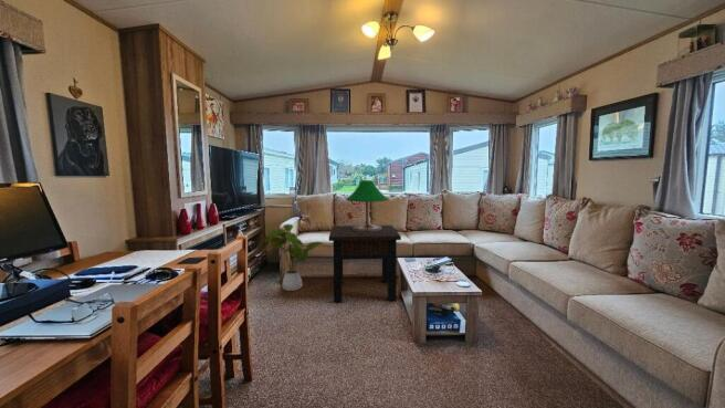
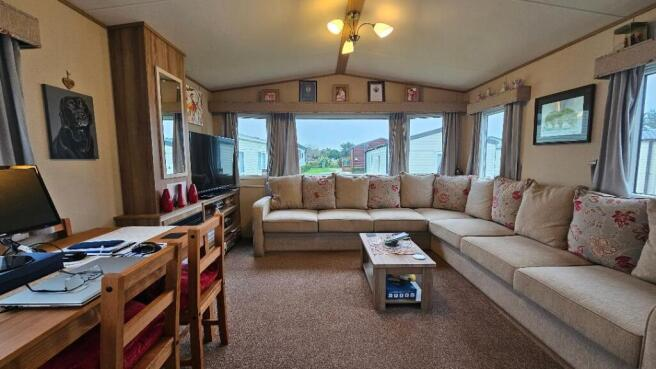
- house plant [259,223,328,292]
- side table [328,224,402,303]
- table lamp [345,179,389,231]
